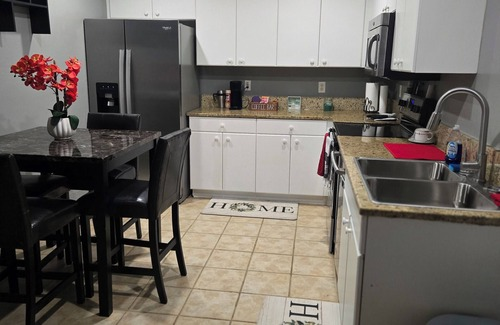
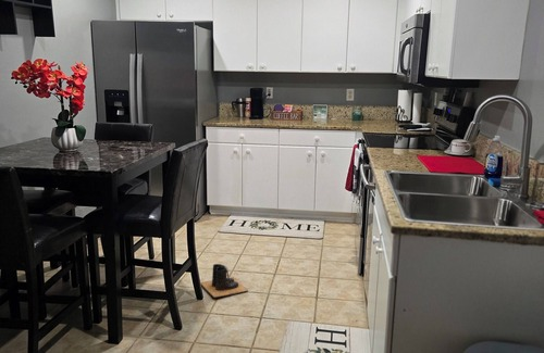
+ boots [199,263,249,299]
